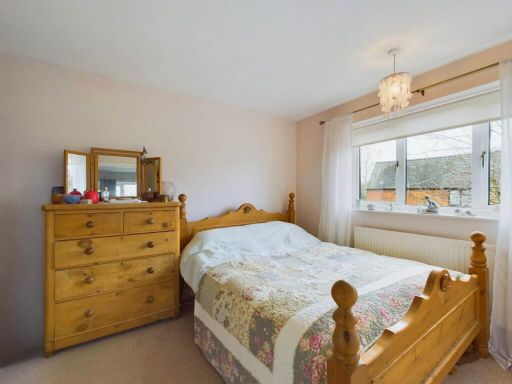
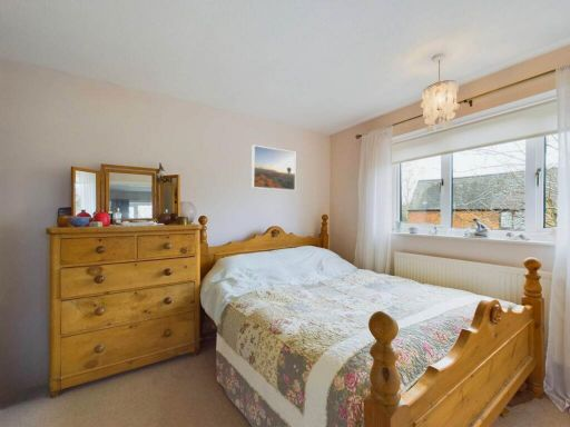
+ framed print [250,145,296,191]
